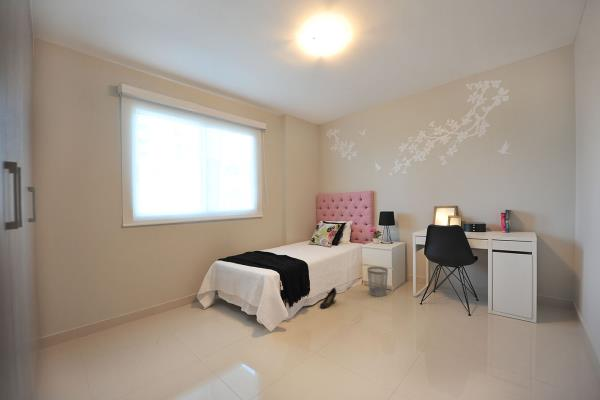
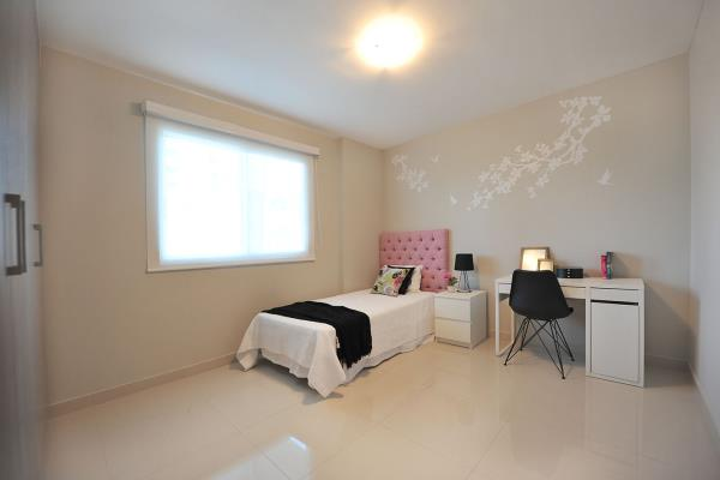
- shoe [319,287,338,309]
- wastebasket [366,266,389,298]
